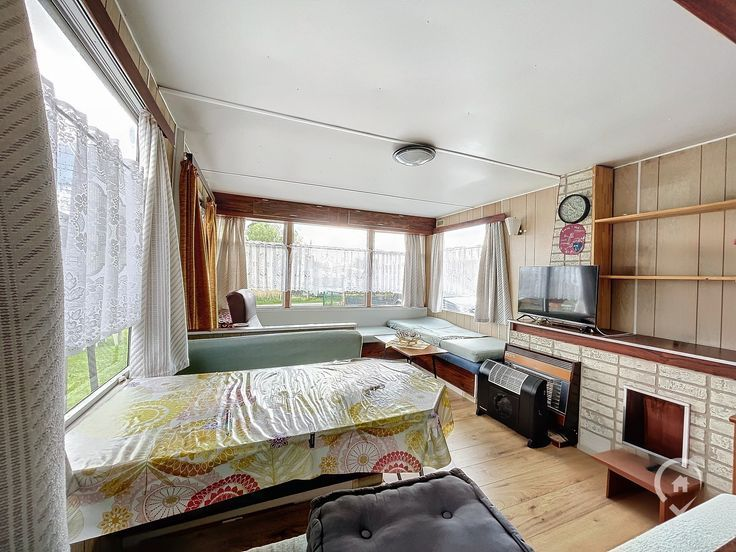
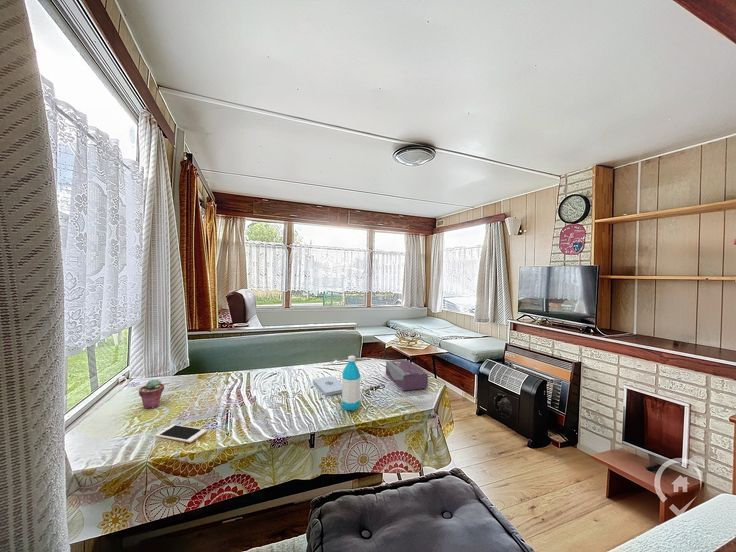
+ cell phone [154,423,208,444]
+ water bottle [341,355,361,412]
+ tissue box [385,359,429,392]
+ notepad [312,375,342,397]
+ potted succulent [138,378,165,410]
